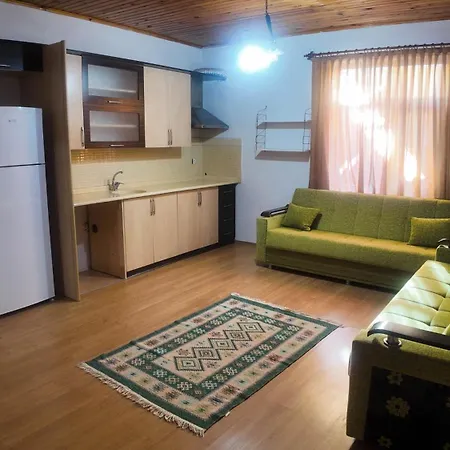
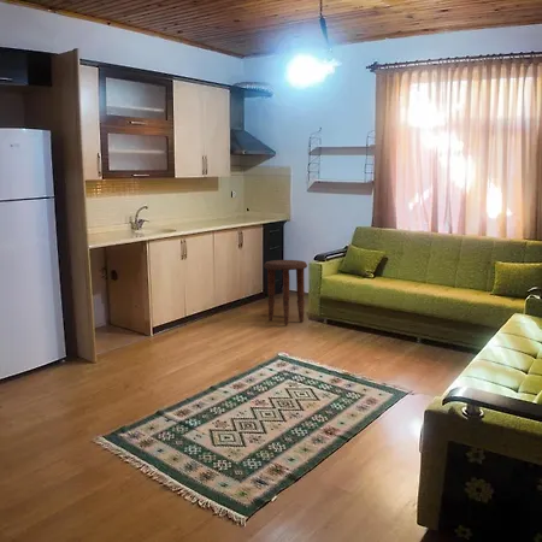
+ side table [263,259,308,326]
